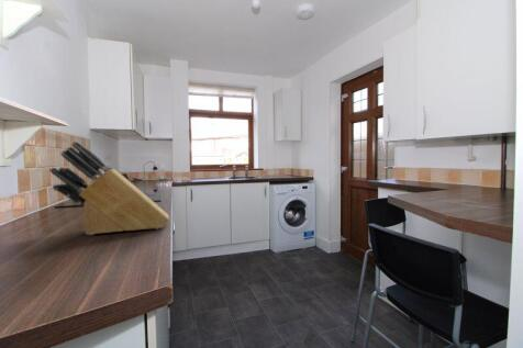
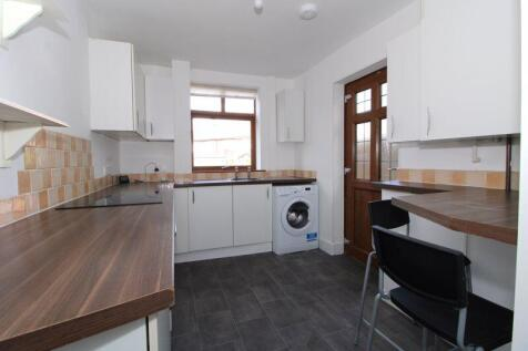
- knife block [48,141,170,236]
